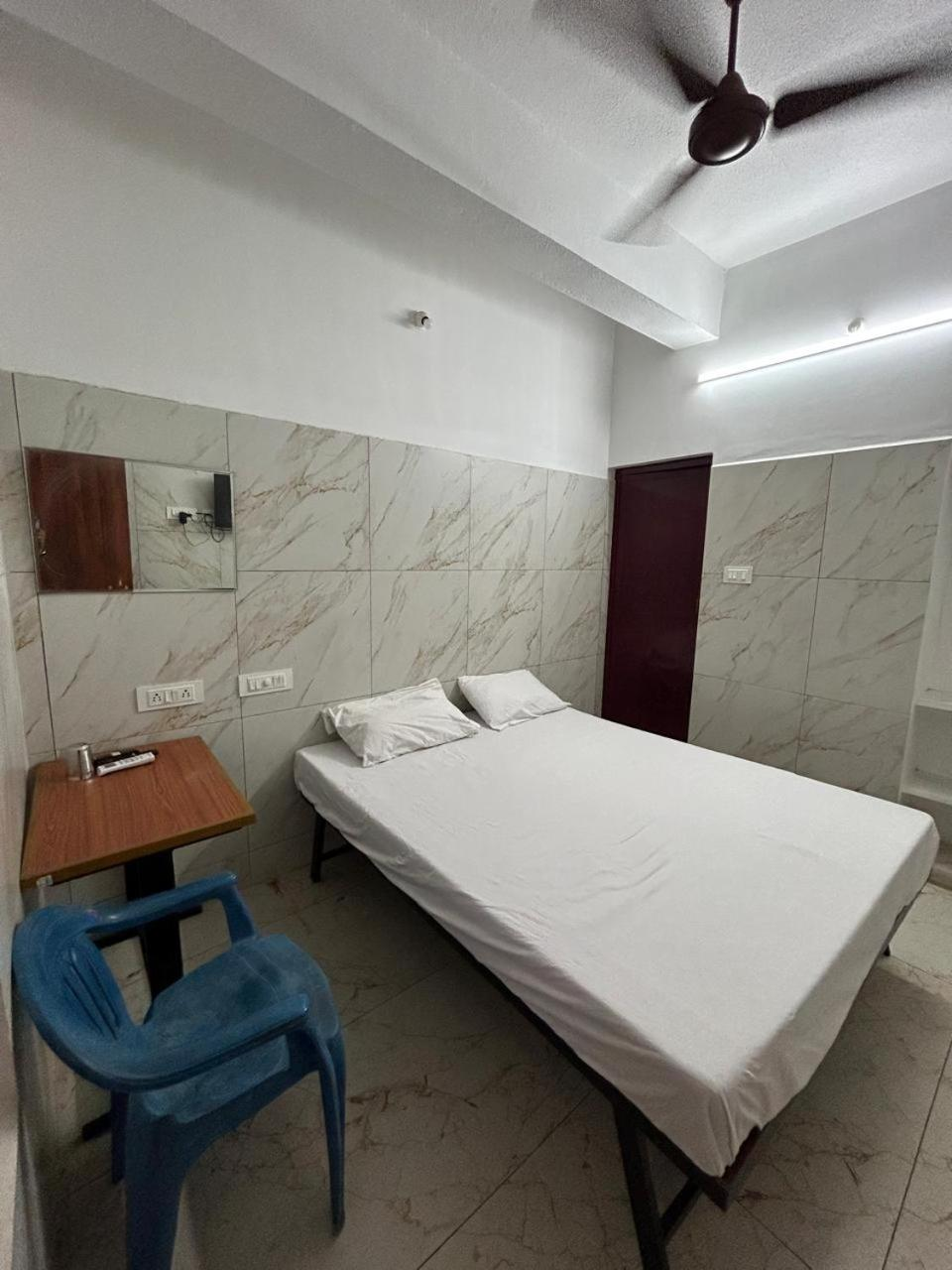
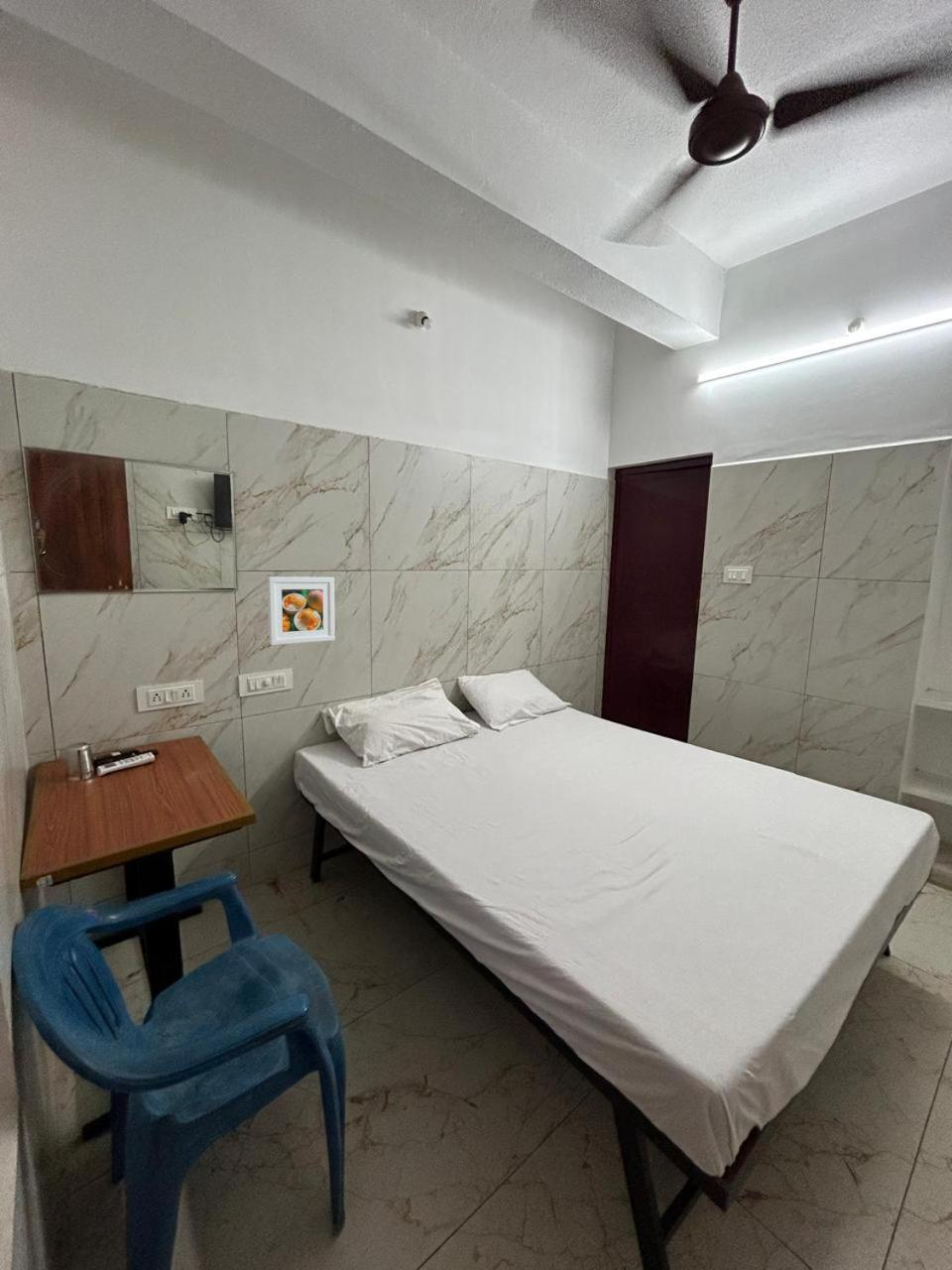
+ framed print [267,575,336,646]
